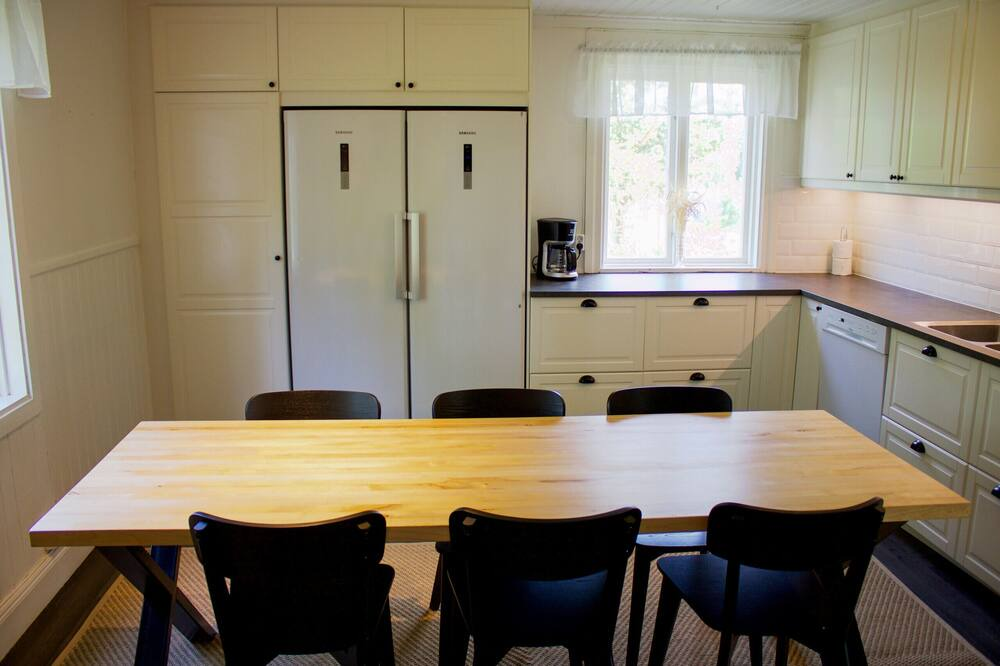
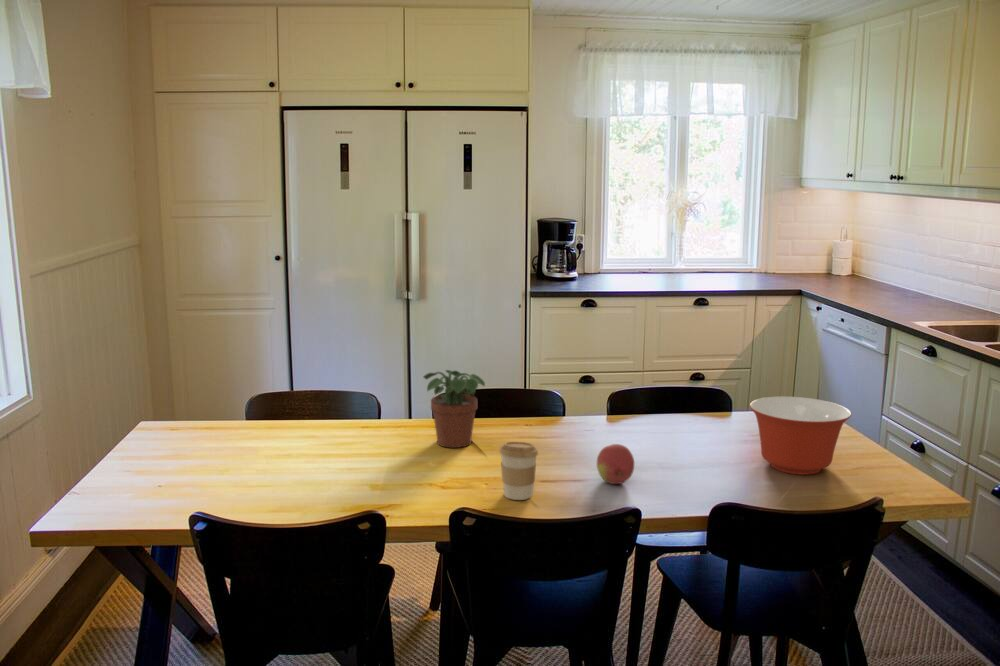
+ fruit [596,443,635,485]
+ potted plant [422,369,486,449]
+ coffee cup [498,441,539,501]
+ mixing bowl [749,396,853,476]
